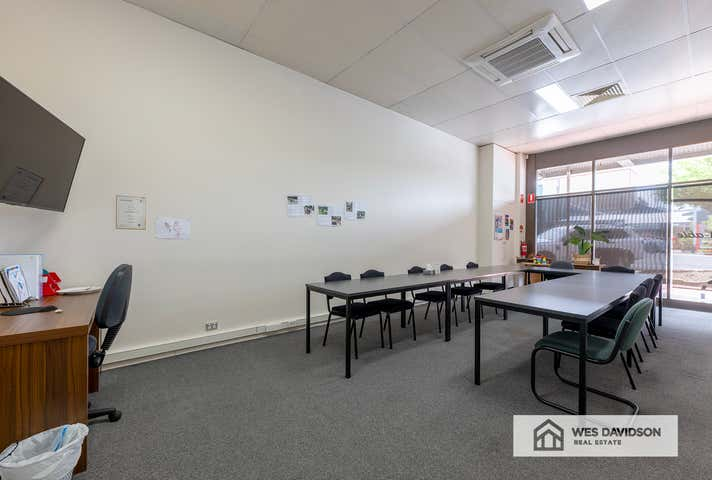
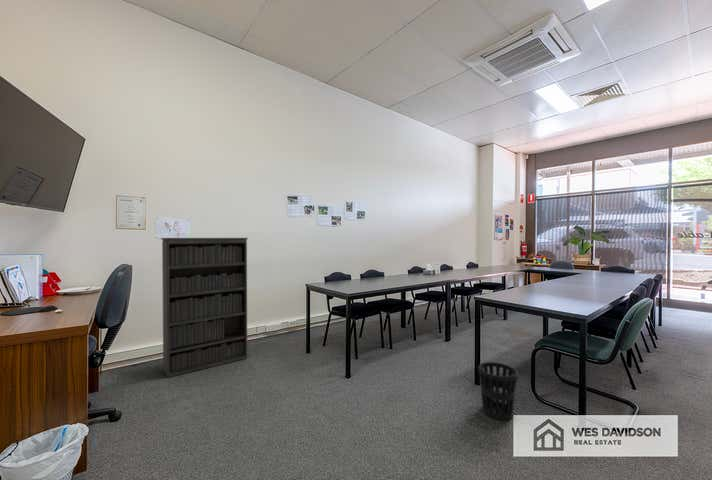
+ wastebasket [477,361,519,421]
+ bookshelf [160,237,249,379]
